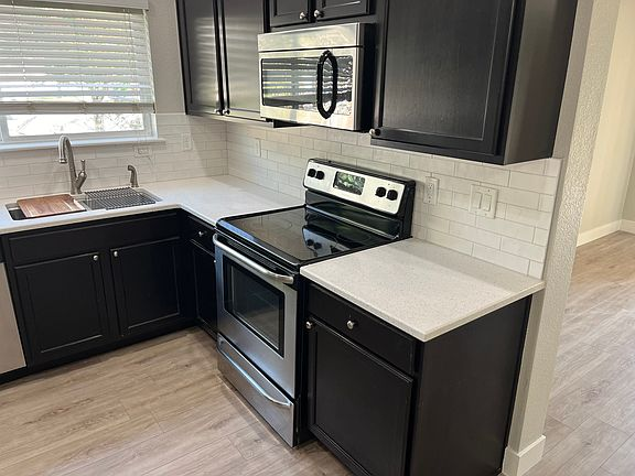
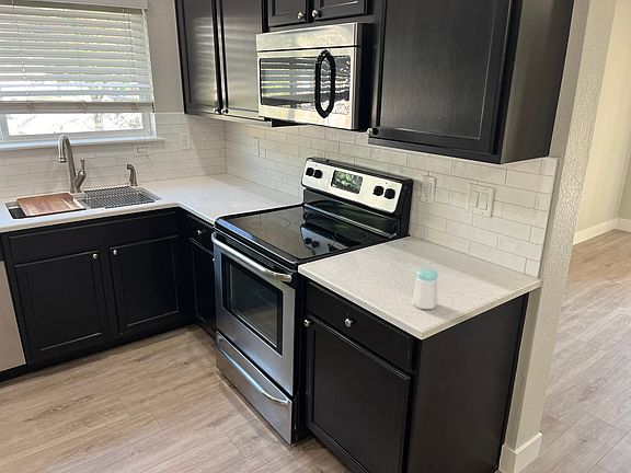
+ salt shaker [412,267,439,310]
